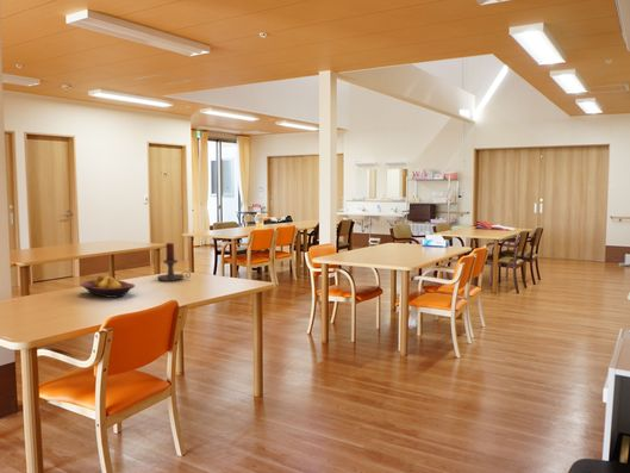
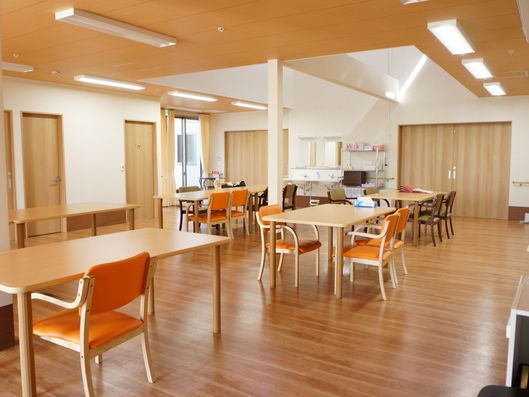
- fruit bowl [80,274,136,299]
- candle holder [156,242,192,282]
